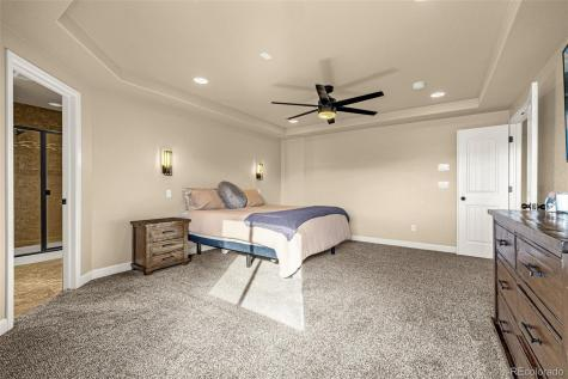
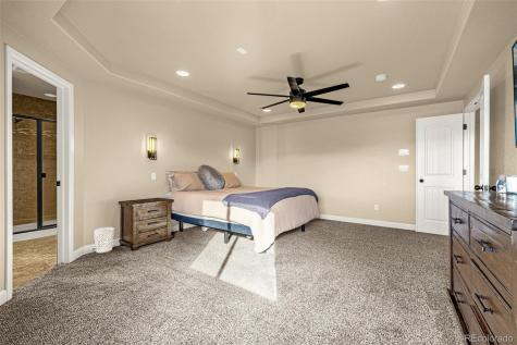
+ wastebasket [93,226,115,254]
